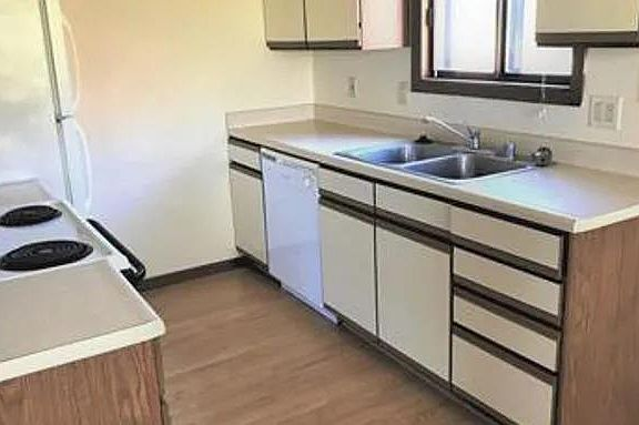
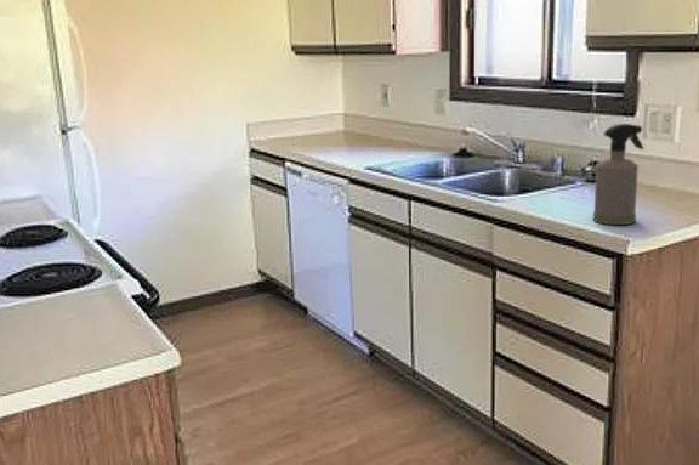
+ spray bottle [592,123,646,226]
